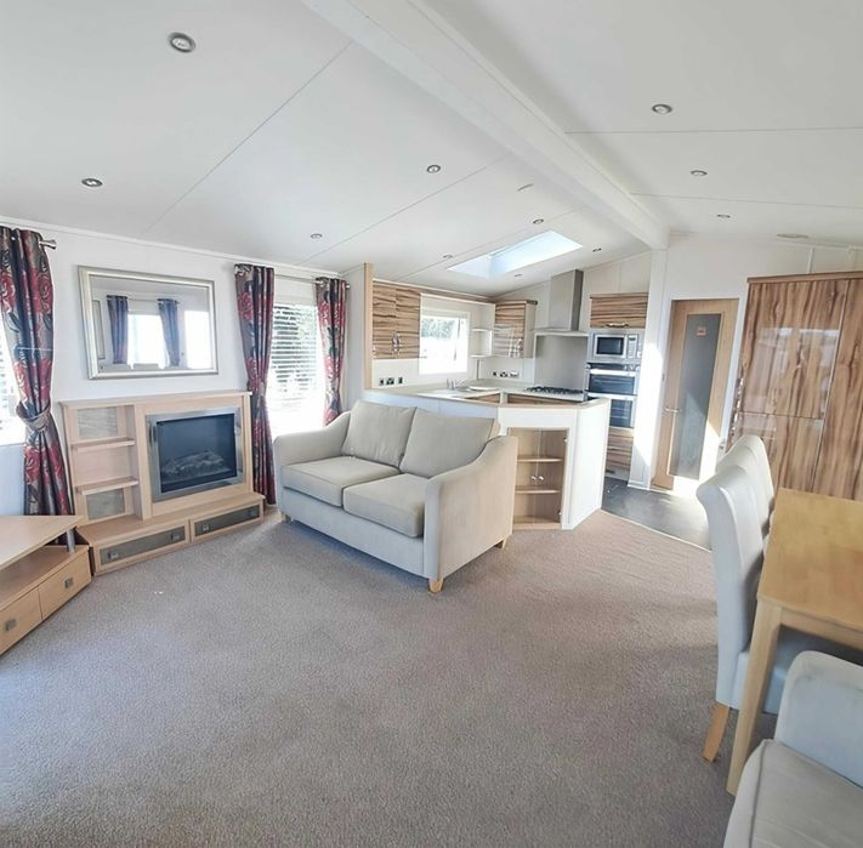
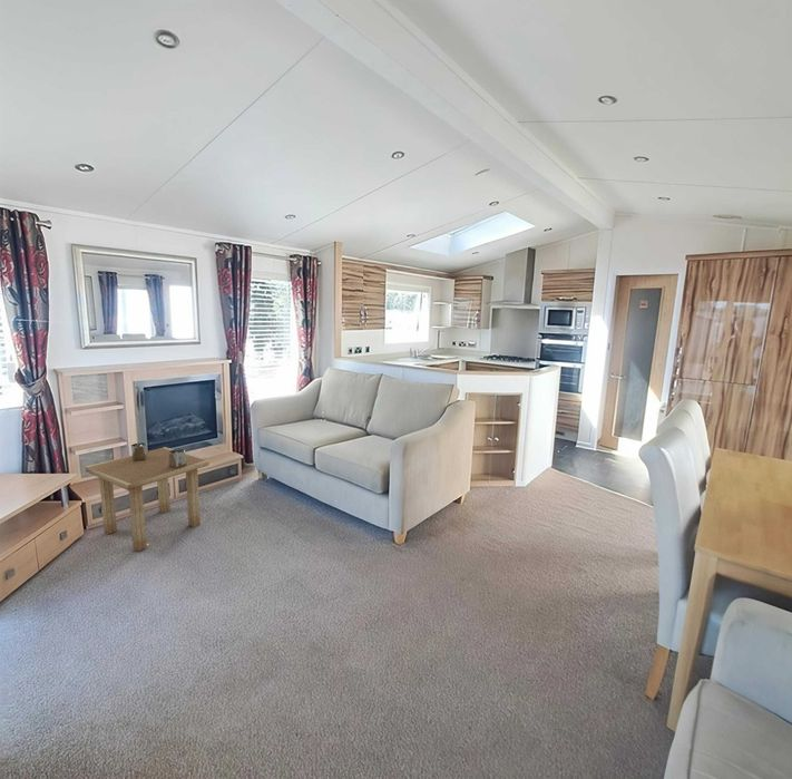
+ side table [85,441,211,553]
